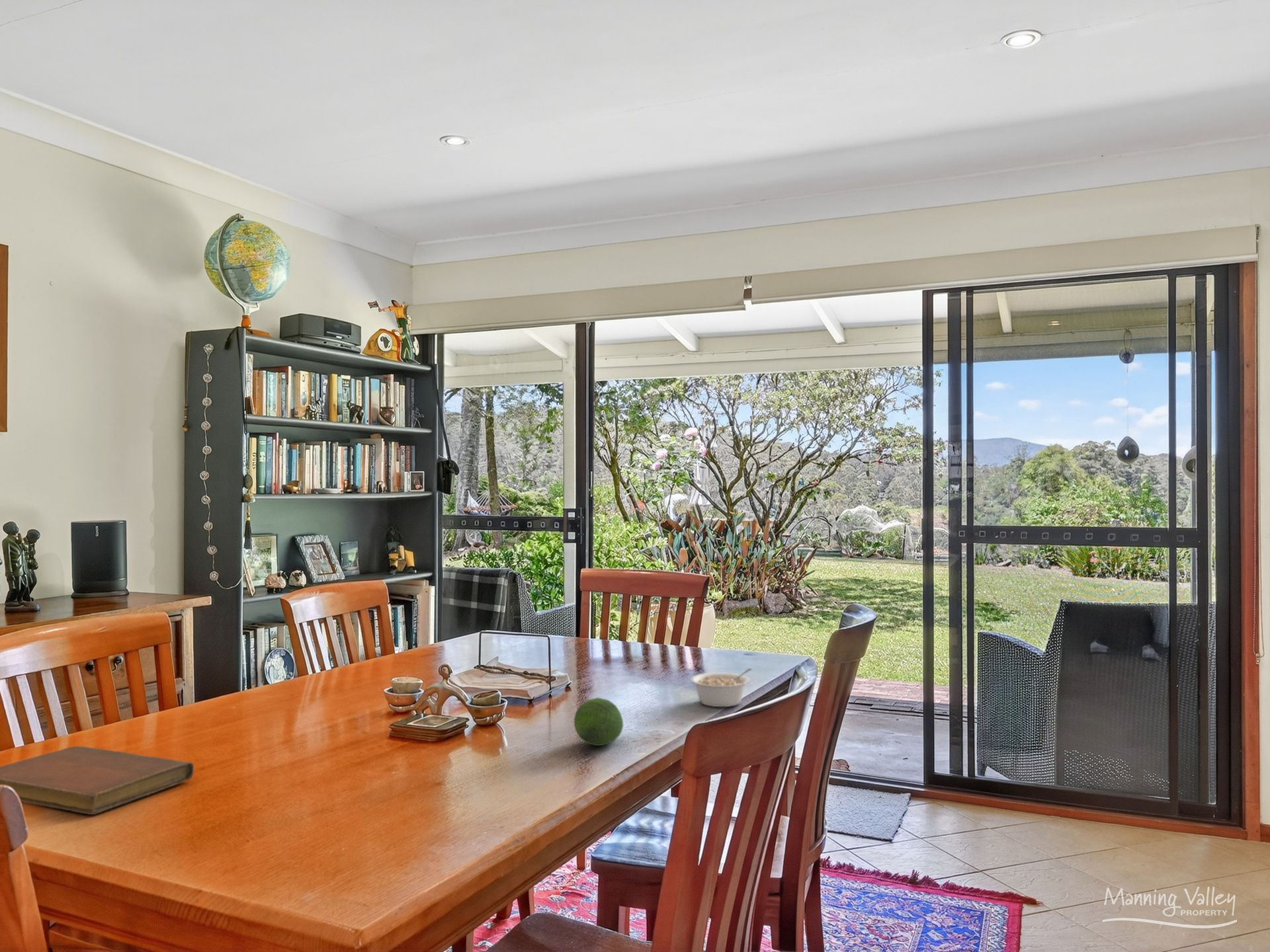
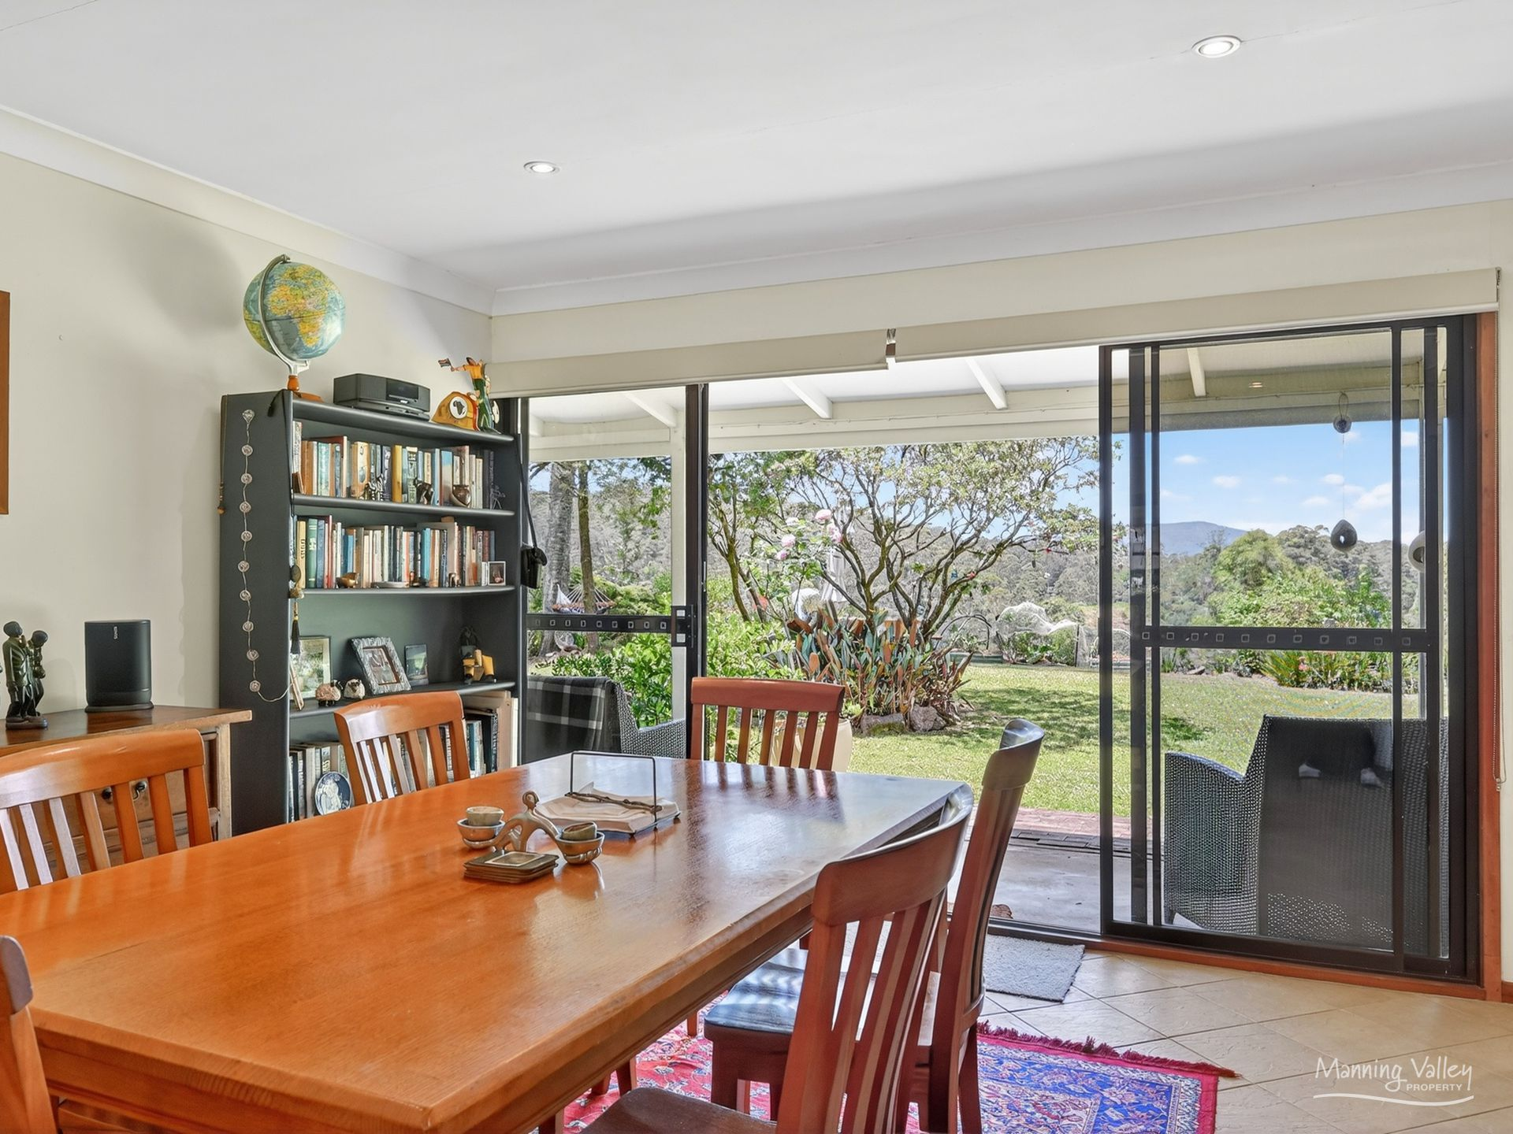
- legume [690,668,753,707]
- notebook [0,746,194,815]
- fruit [573,697,624,746]
